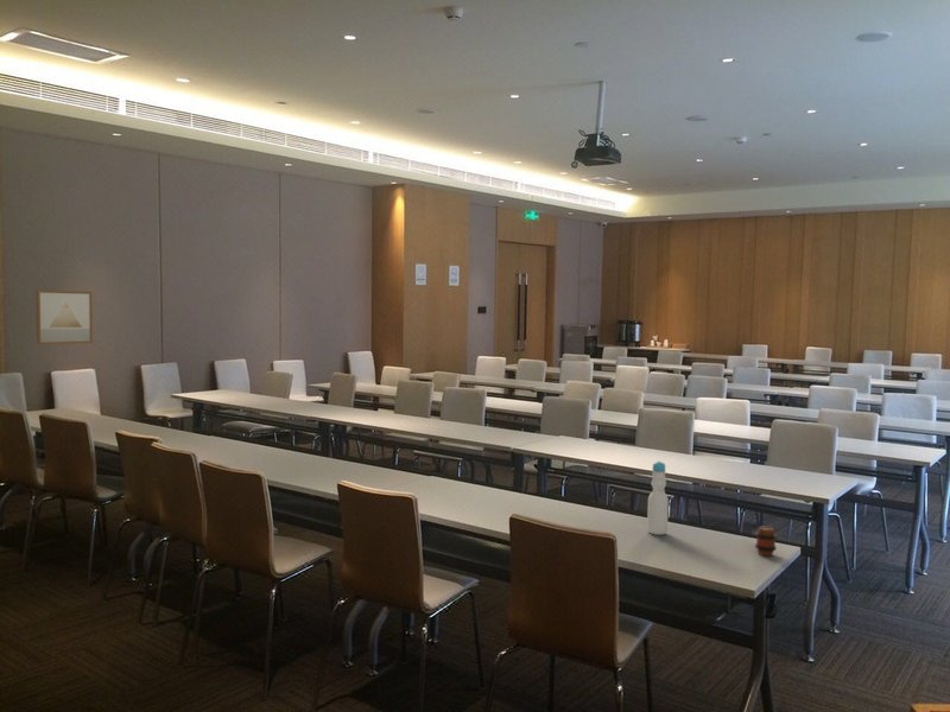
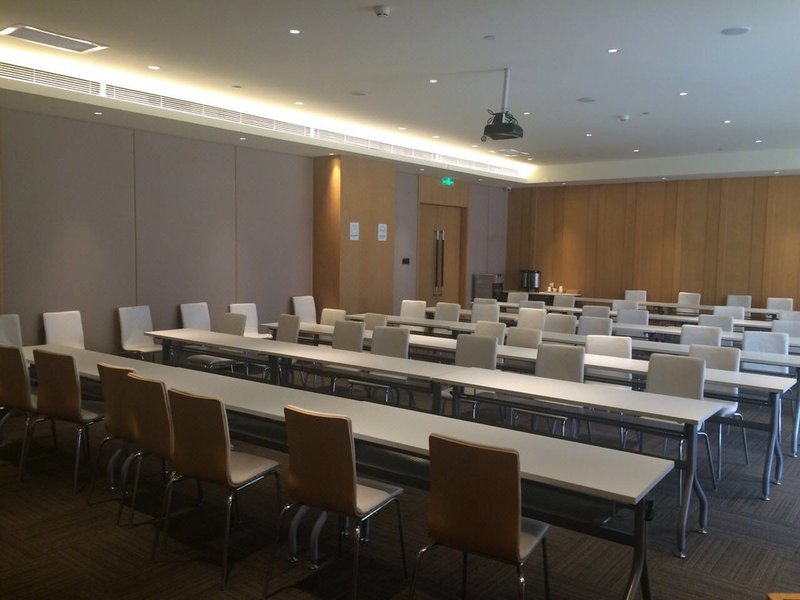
- bottle [646,460,670,536]
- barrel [754,526,778,558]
- wall art [34,290,94,345]
